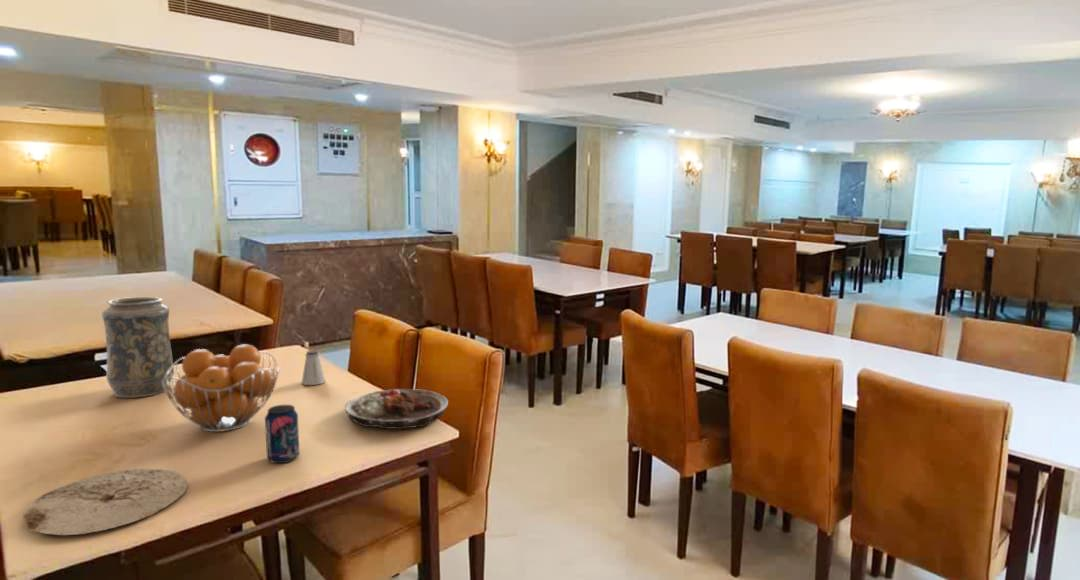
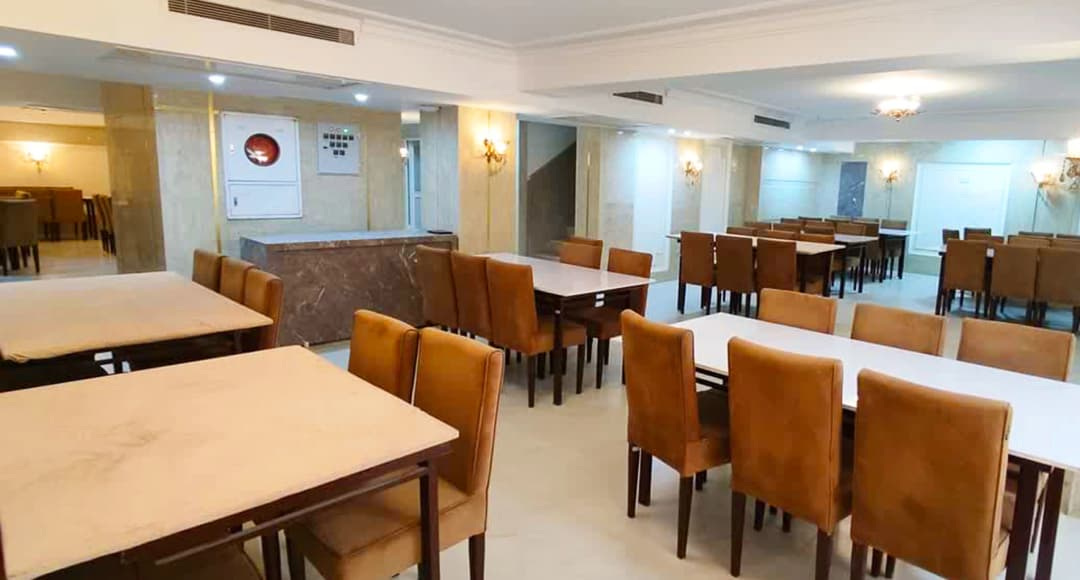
- plate [22,468,189,536]
- saltshaker [301,349,326,386]
- decorative vase [101,296,175,399]
- plate [344,388,449,430]
- fruit basket [161,343,280,433]
- beverage can [264,404,300,464]
